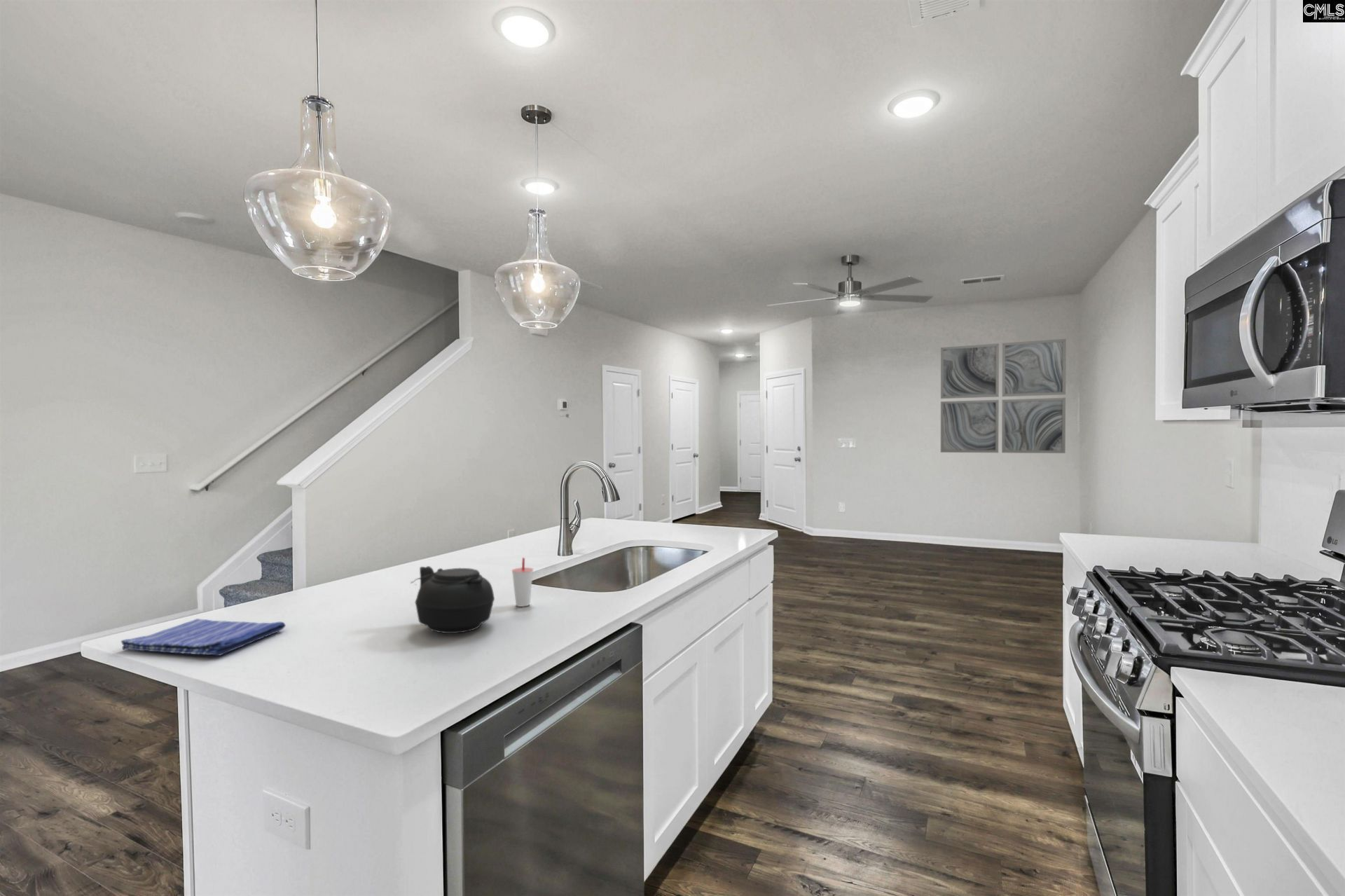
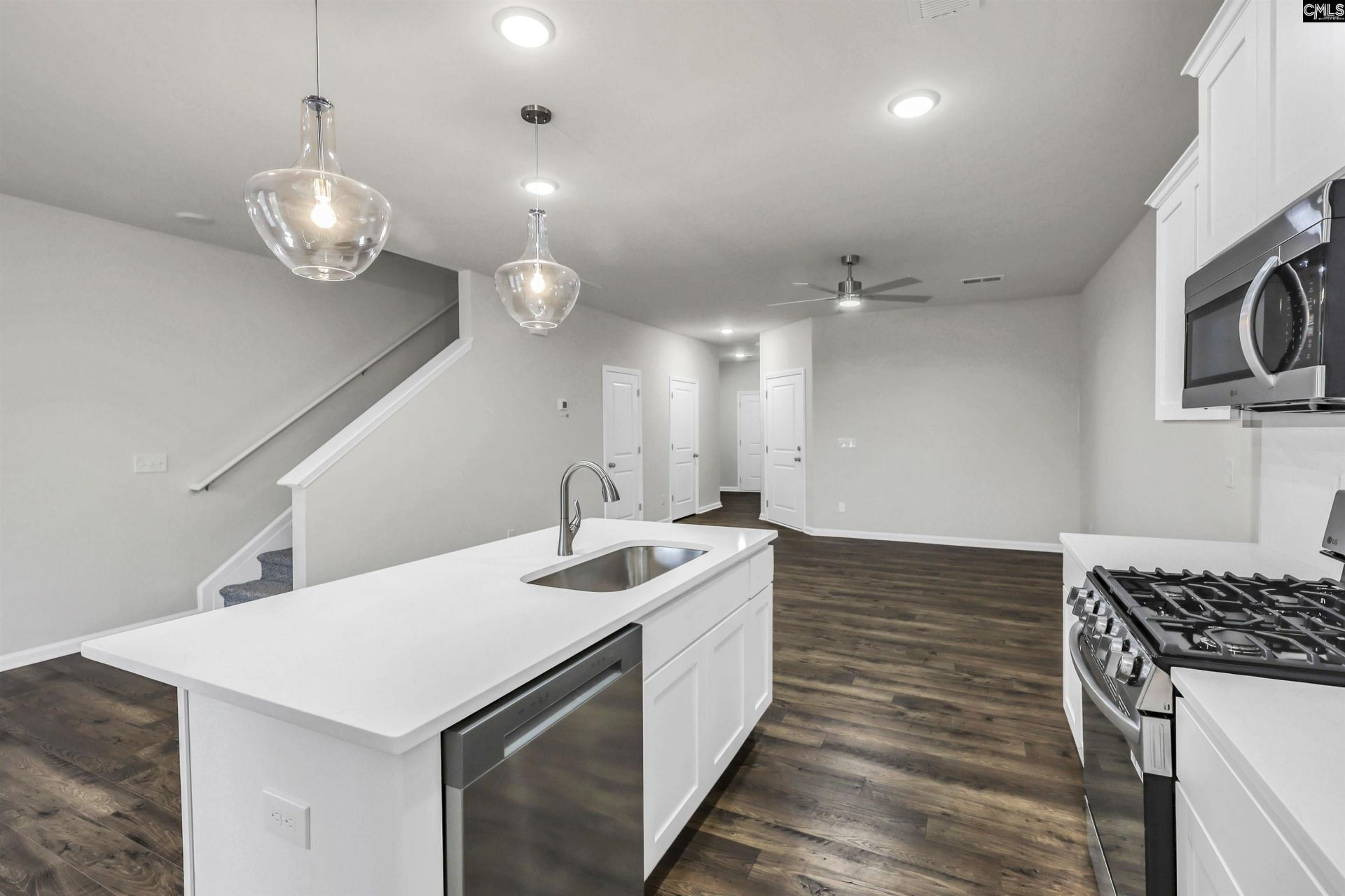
- cup [511,557,534,607]
- wall art [940,338,1067,454]
- dish towel [120,618,287,656]
- teapot [410,565,495,634]
